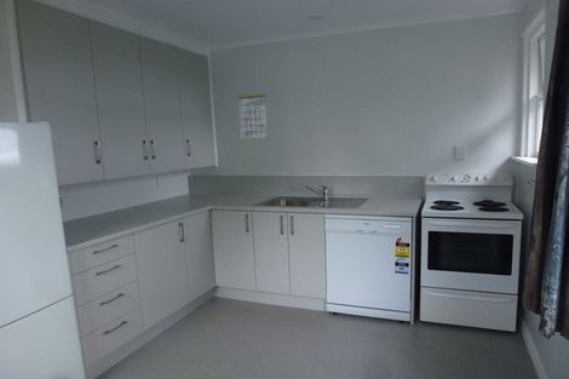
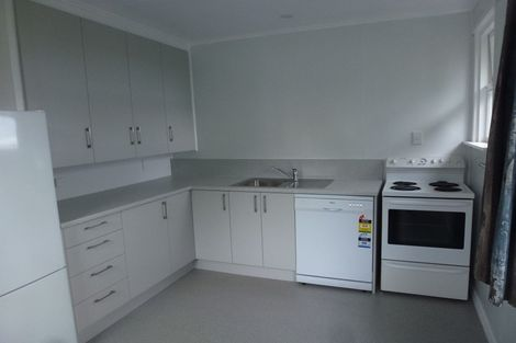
- calendar [237,88,269,139]
